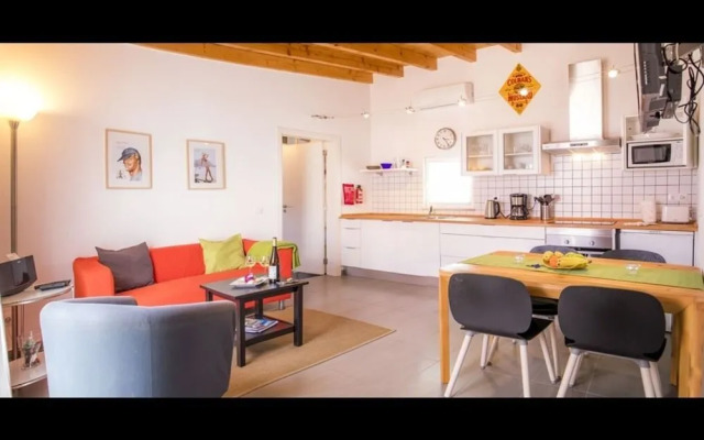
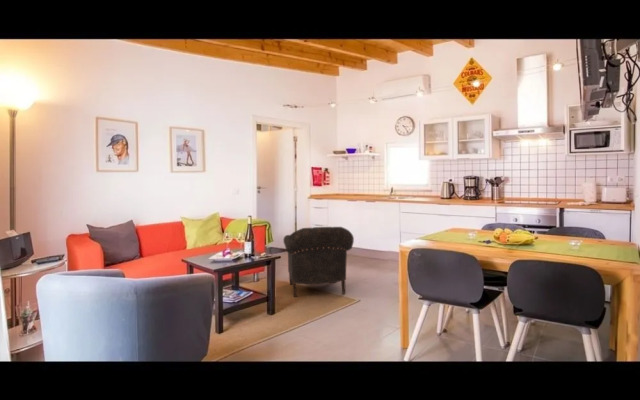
+ armchair [282,226,355,298]
